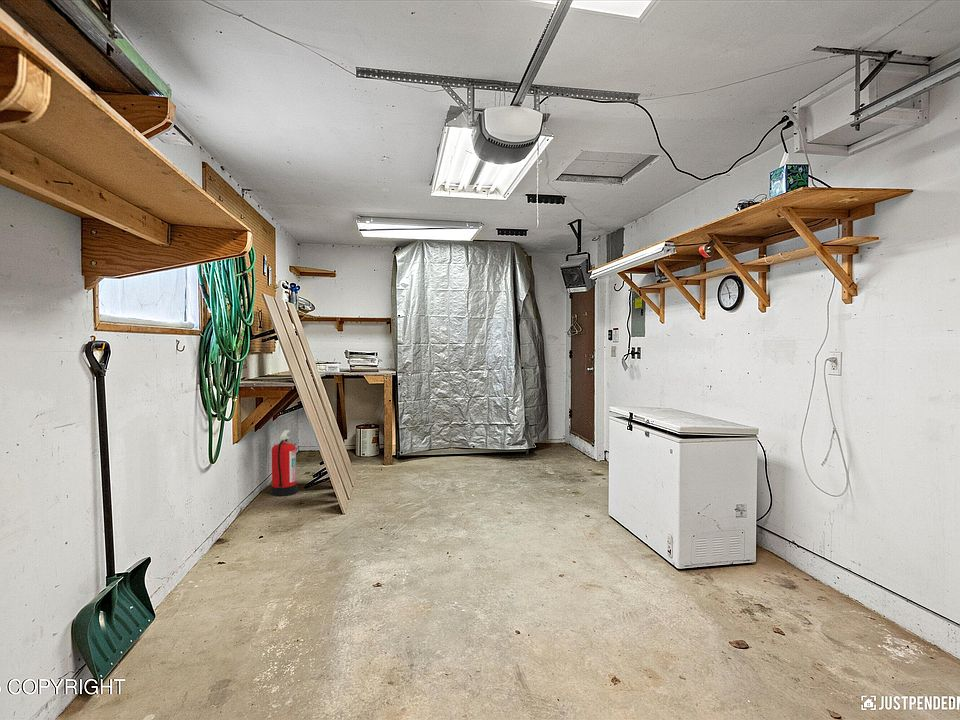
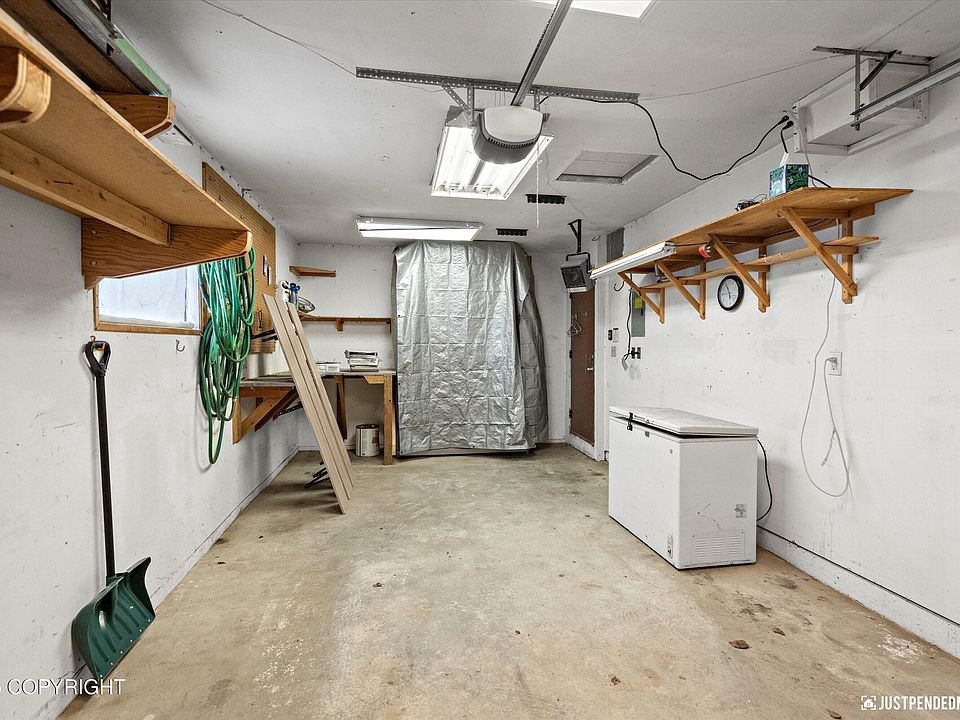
- fire extinguisher [270,429,298,497]
